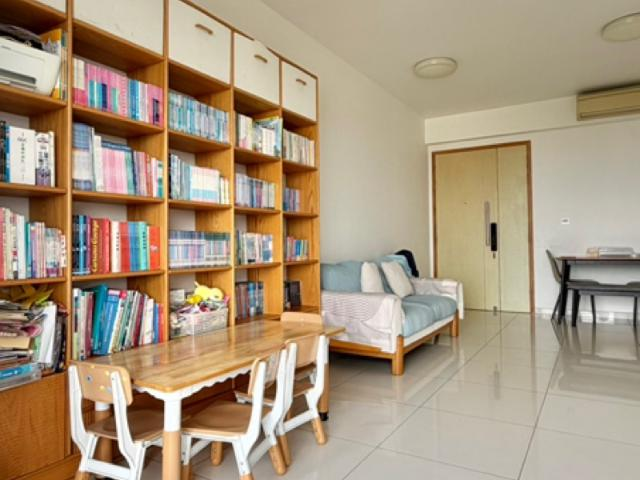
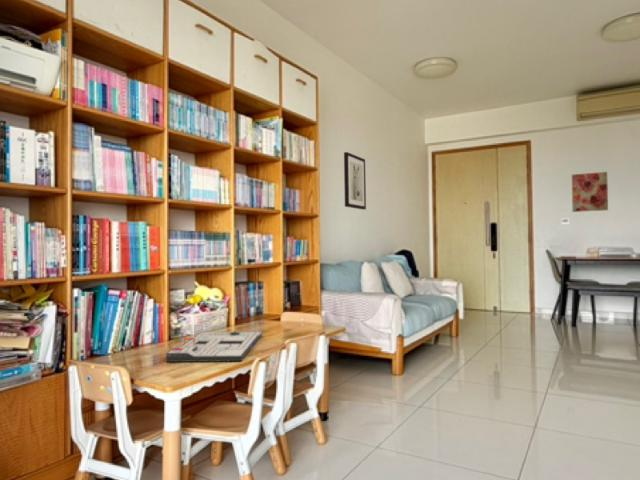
+ wall art [343,151,367,211]
+ wall art [571,171,609,213]
+ board game [165,330,262,363]
